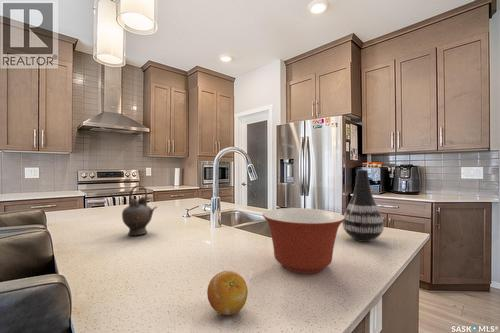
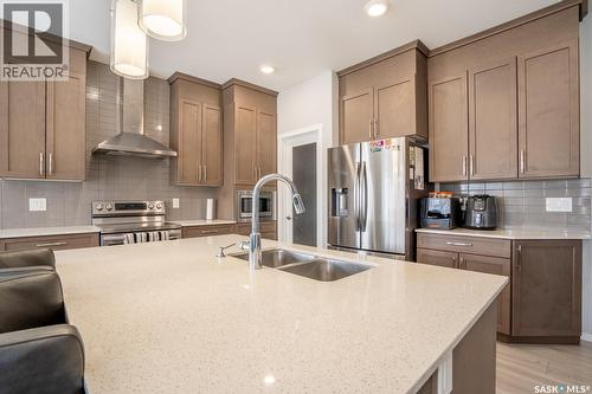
- teapot [121,184,158,236]
- mixing bowl [262,207,345,275]
- vase [342,169,385,243]
- fruit [206,270,249,316]
